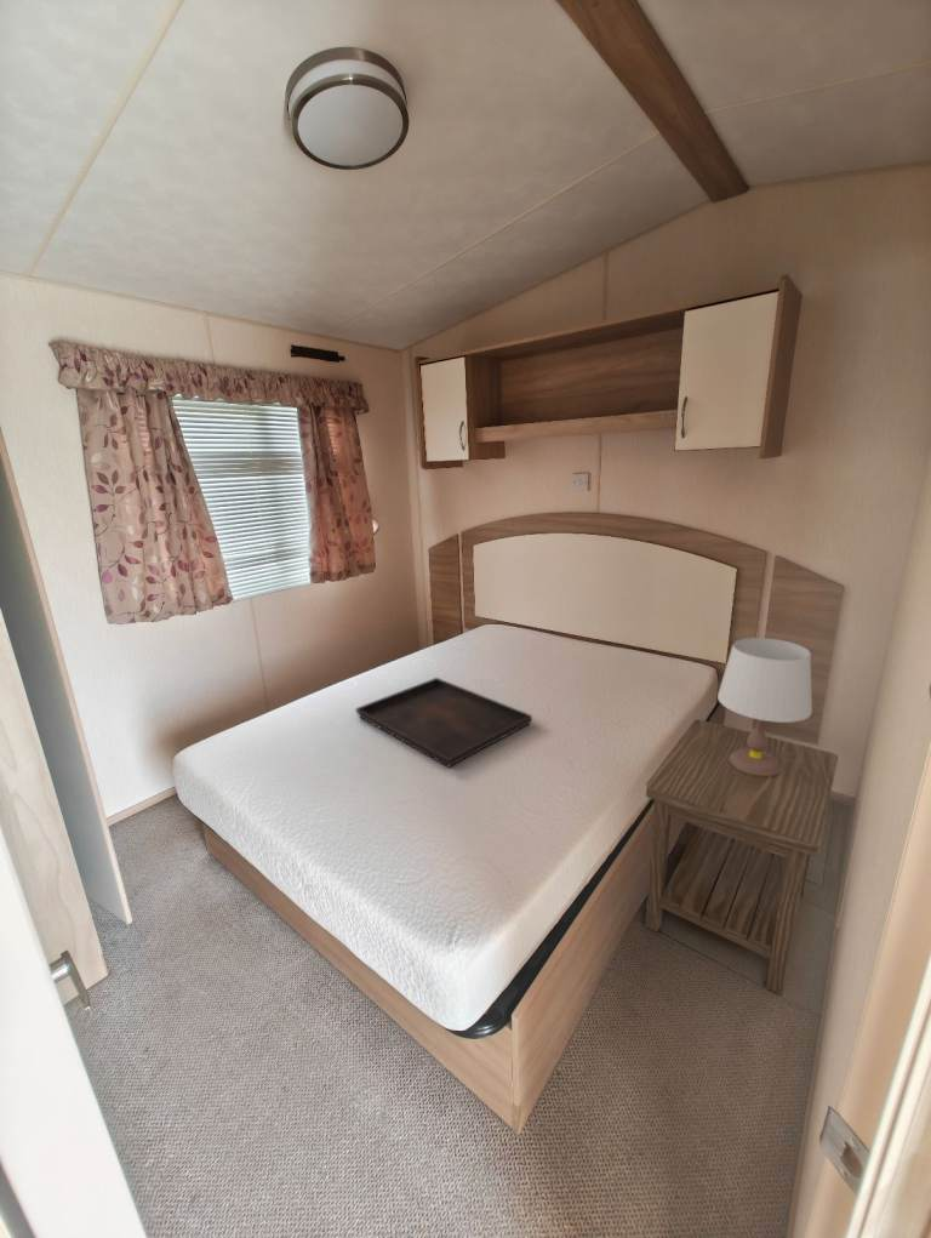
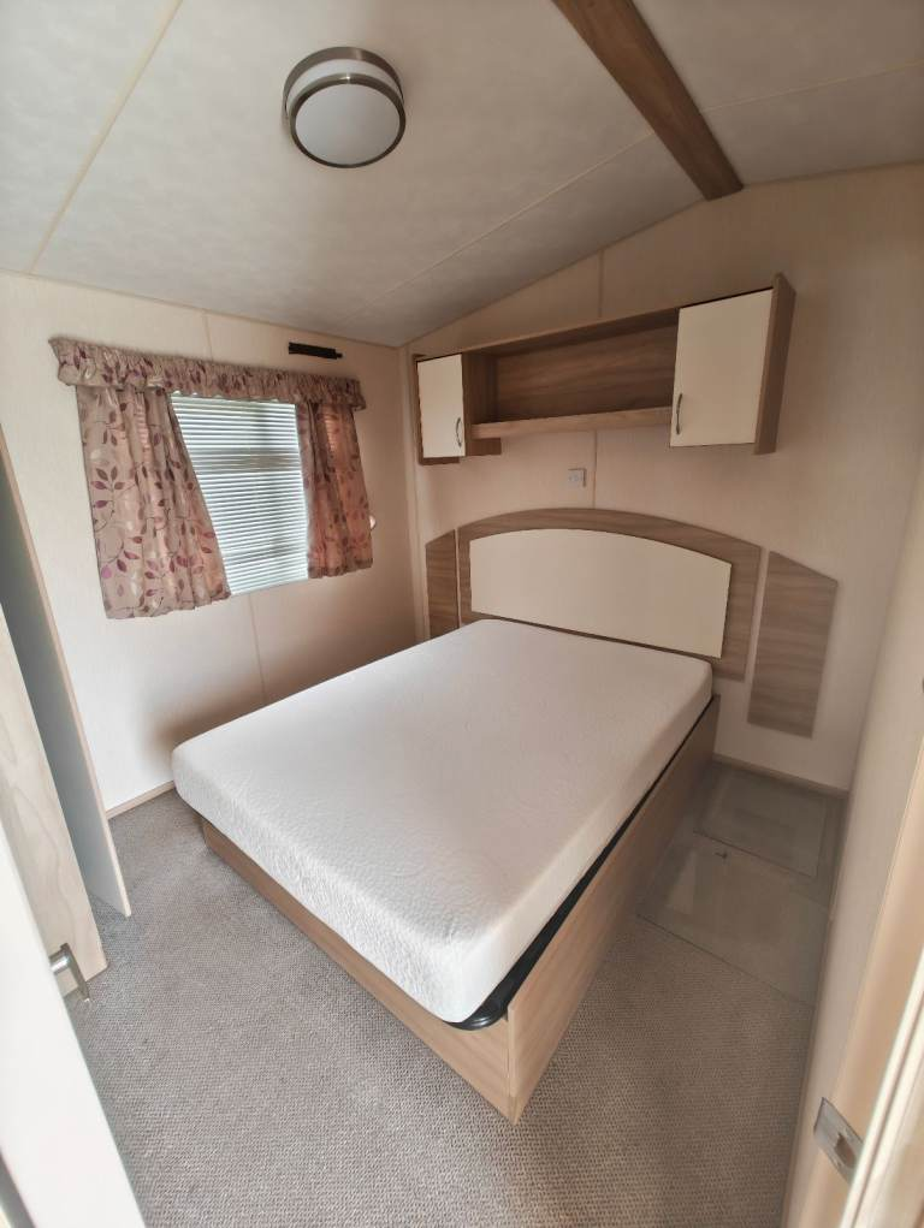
- serving tray [355,677,533,769]
- side table [644,718,839,997]
- table lamp [716,637,813,776]
